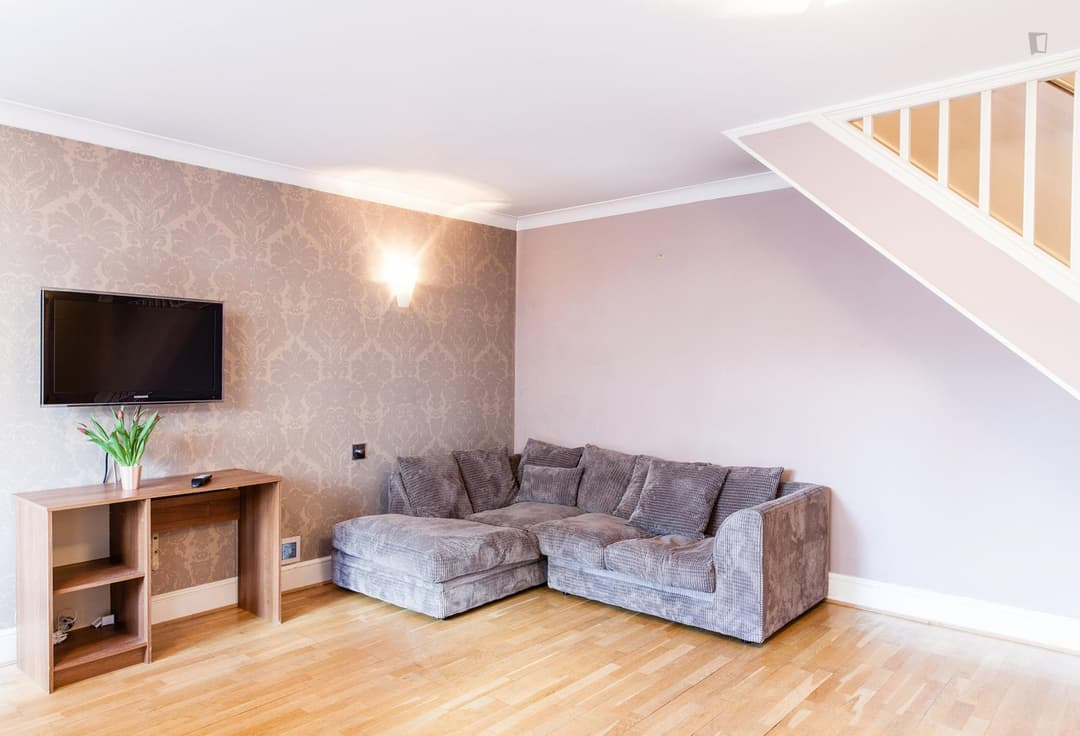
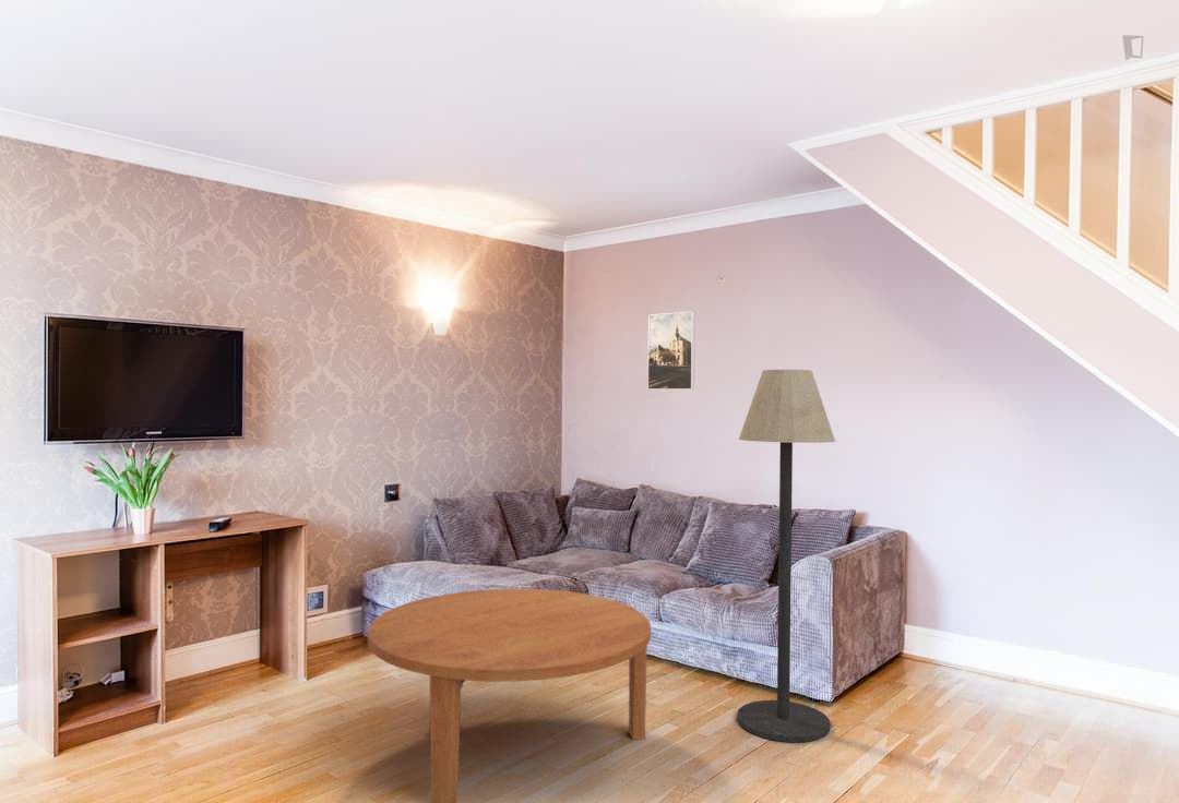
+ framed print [646,310,696,391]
+ coffee table [367,588,652,803]
+ floor lamp [736,369,836,743]
